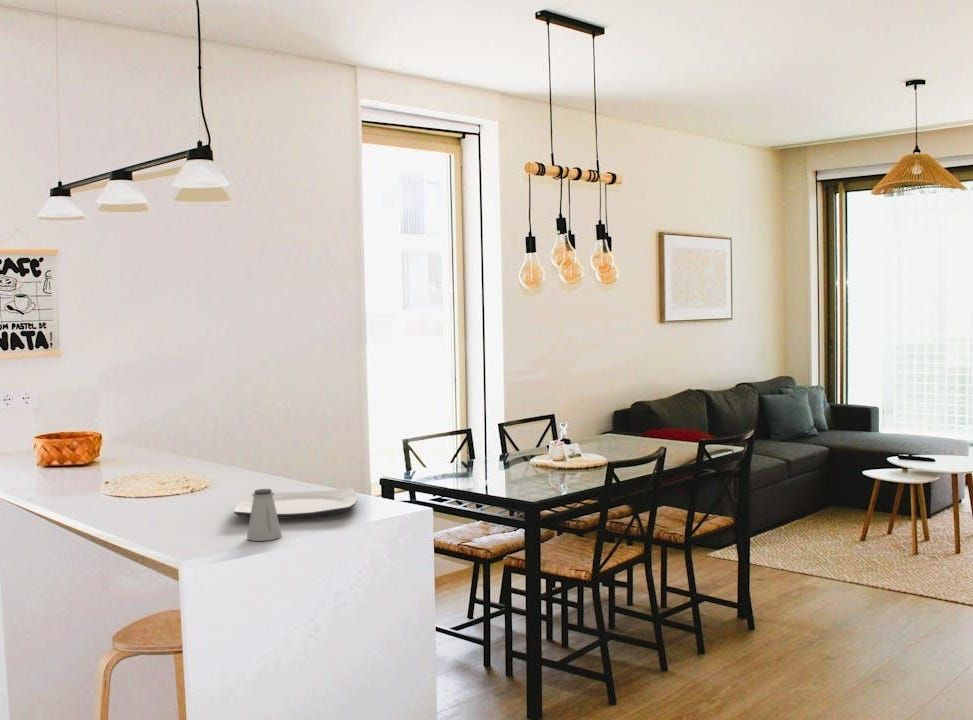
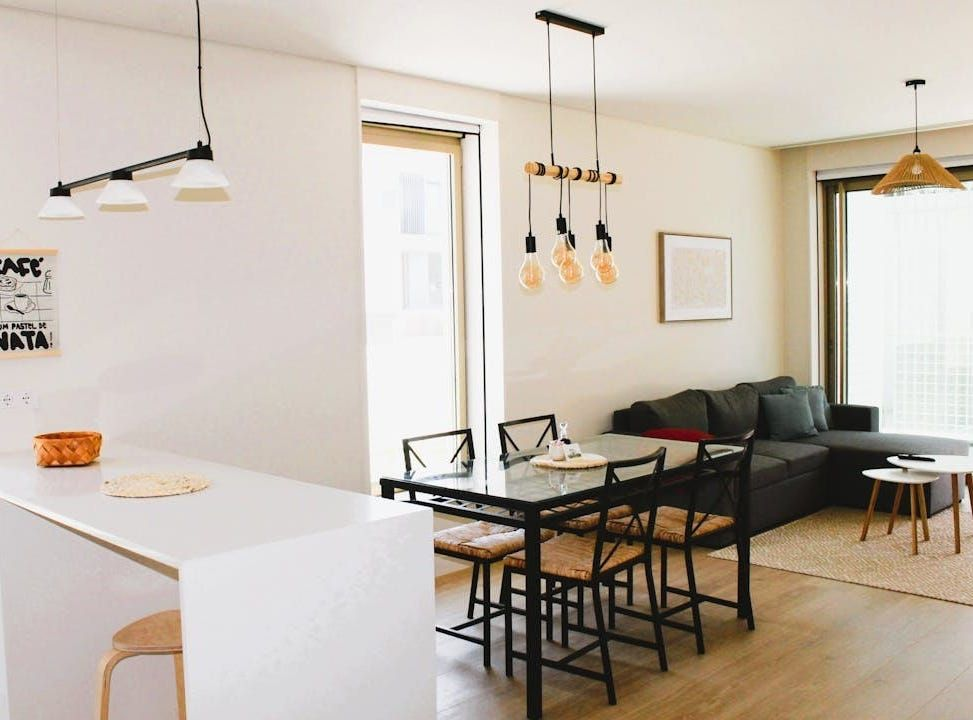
- saltshaker [246,488,283,542]
- plate [233,487,358,520]
